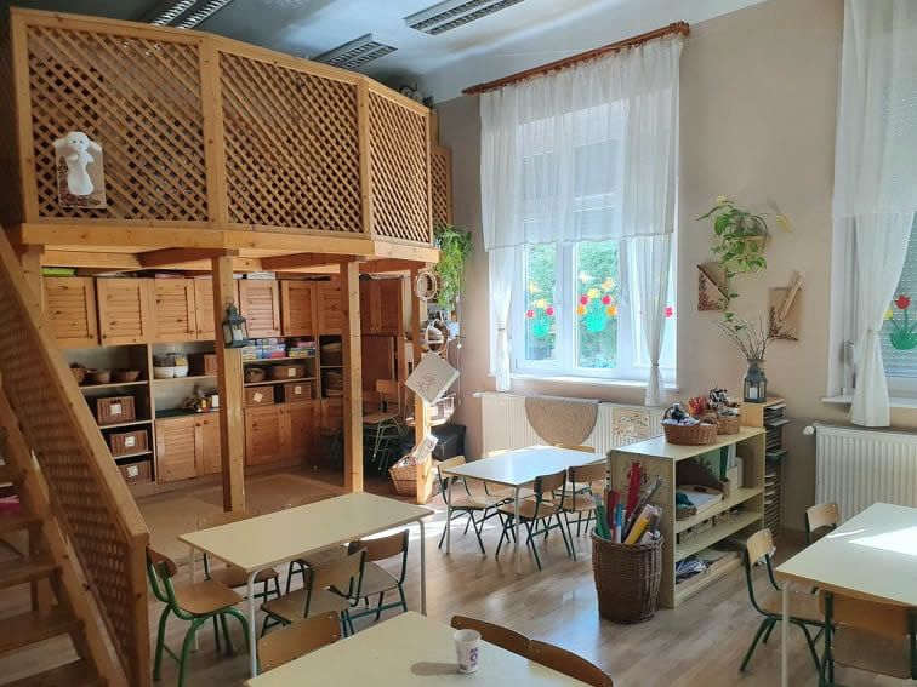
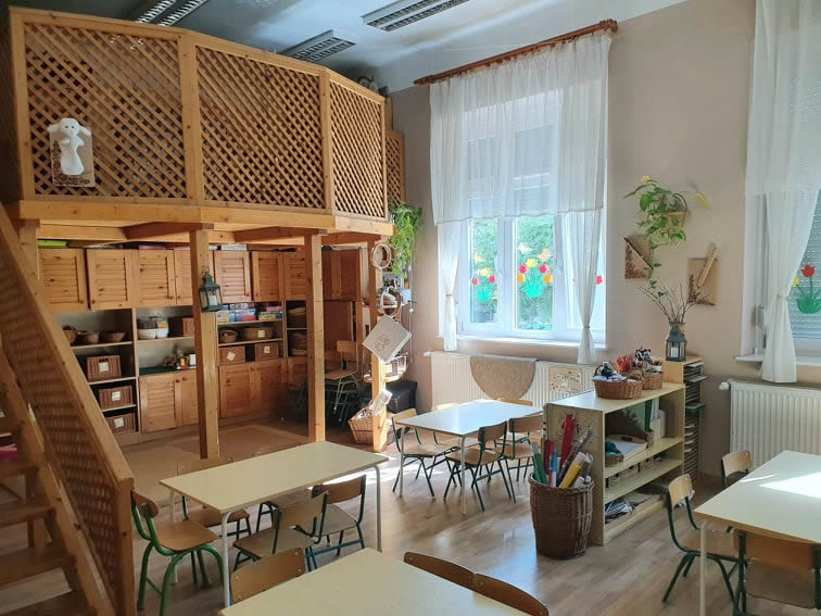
- cup [452,628,482,675]
